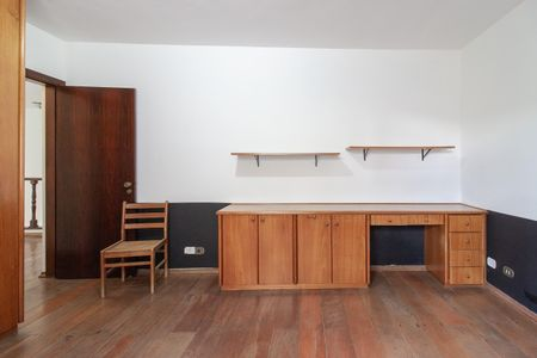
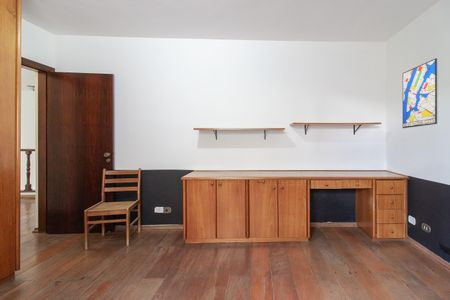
+ wall art [402,57,438,129]
